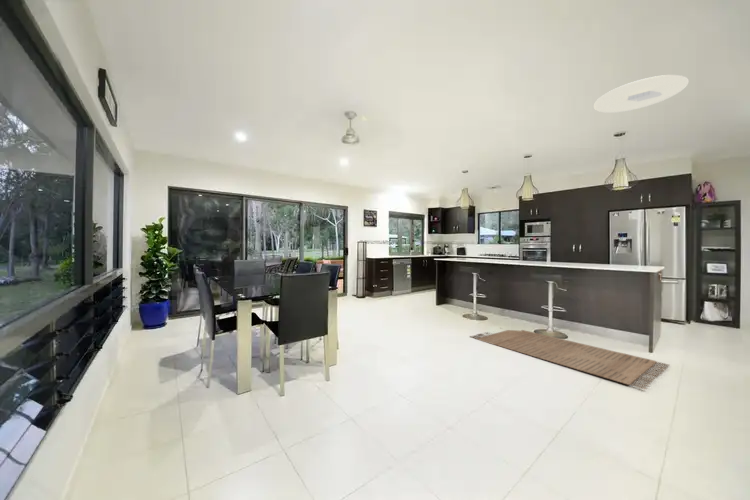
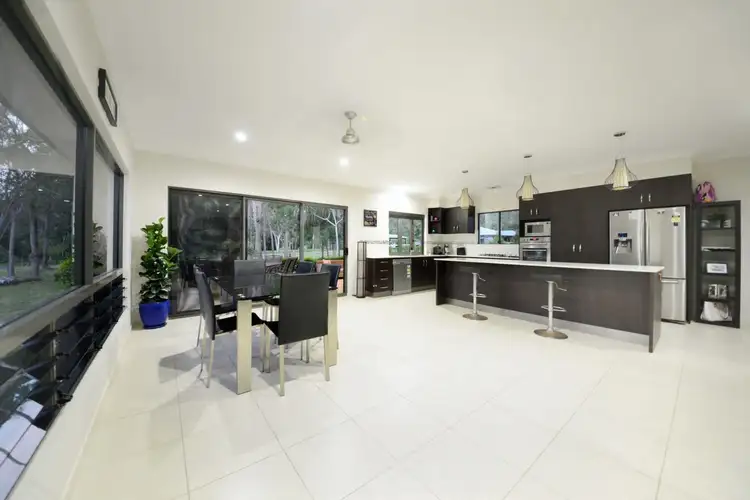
- rug [468,327,670,390]
- ceiling light [593,74,690,114]
